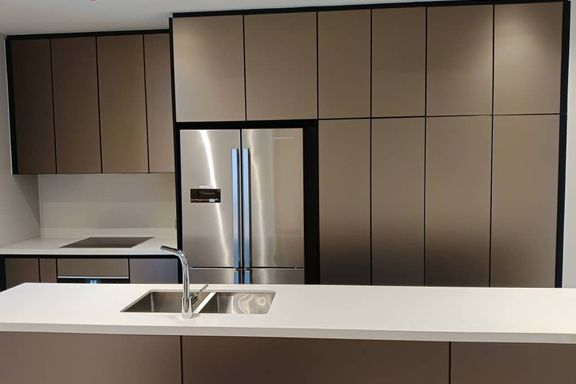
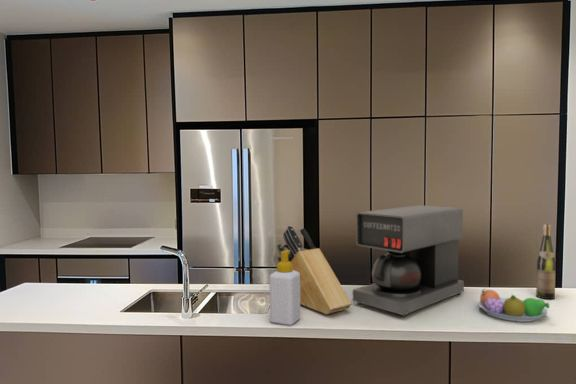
+ coffee maker [352,204,465,318]
+ knife block [276,224,353,315]
+ fruit bowl [477,288,551,323]
+ wine bottle [535,223,557,300]
+ soap bottle [269,249,301,326]
